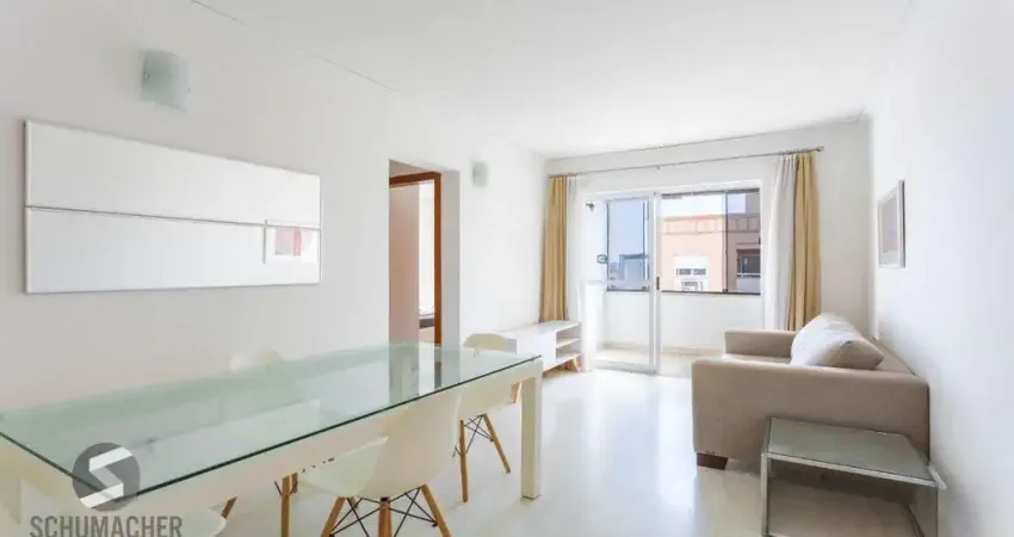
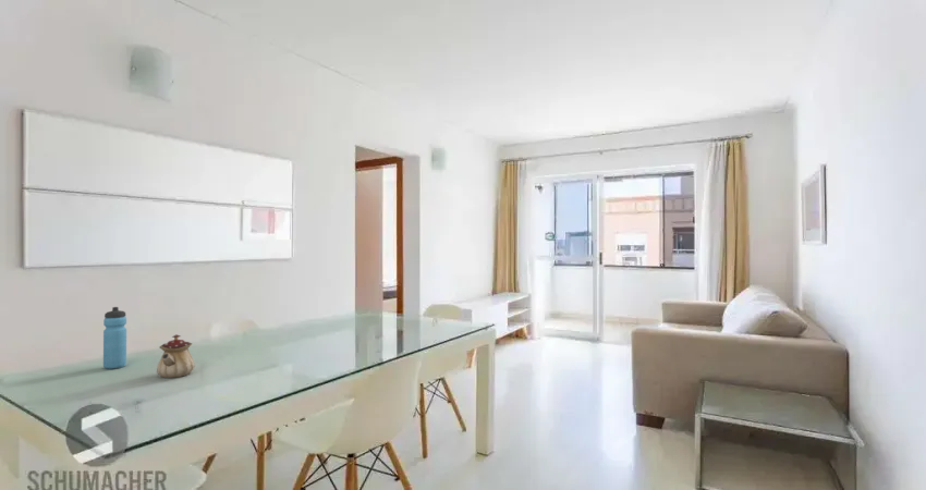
+ teapot [156,333,196,379]
+ water bottle [102,306,127,370]
